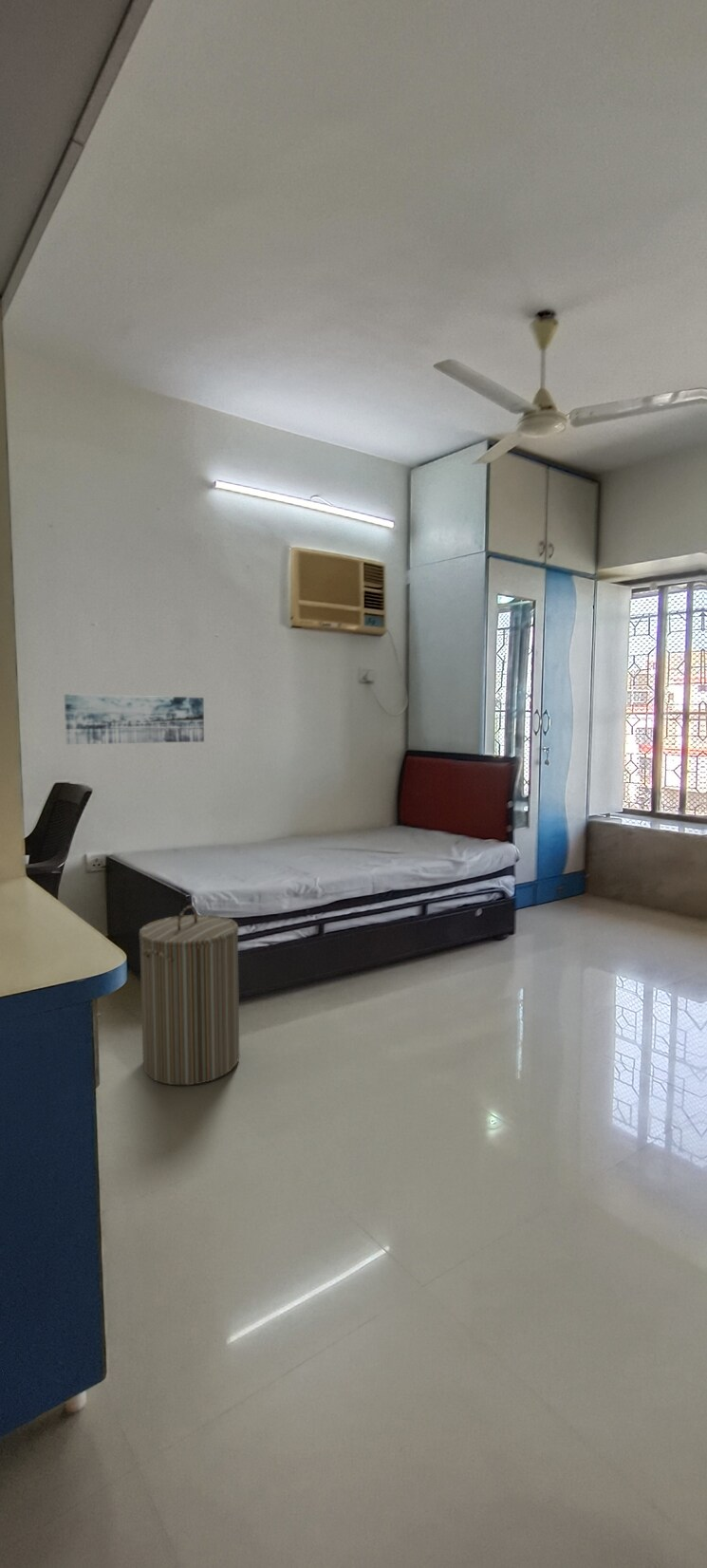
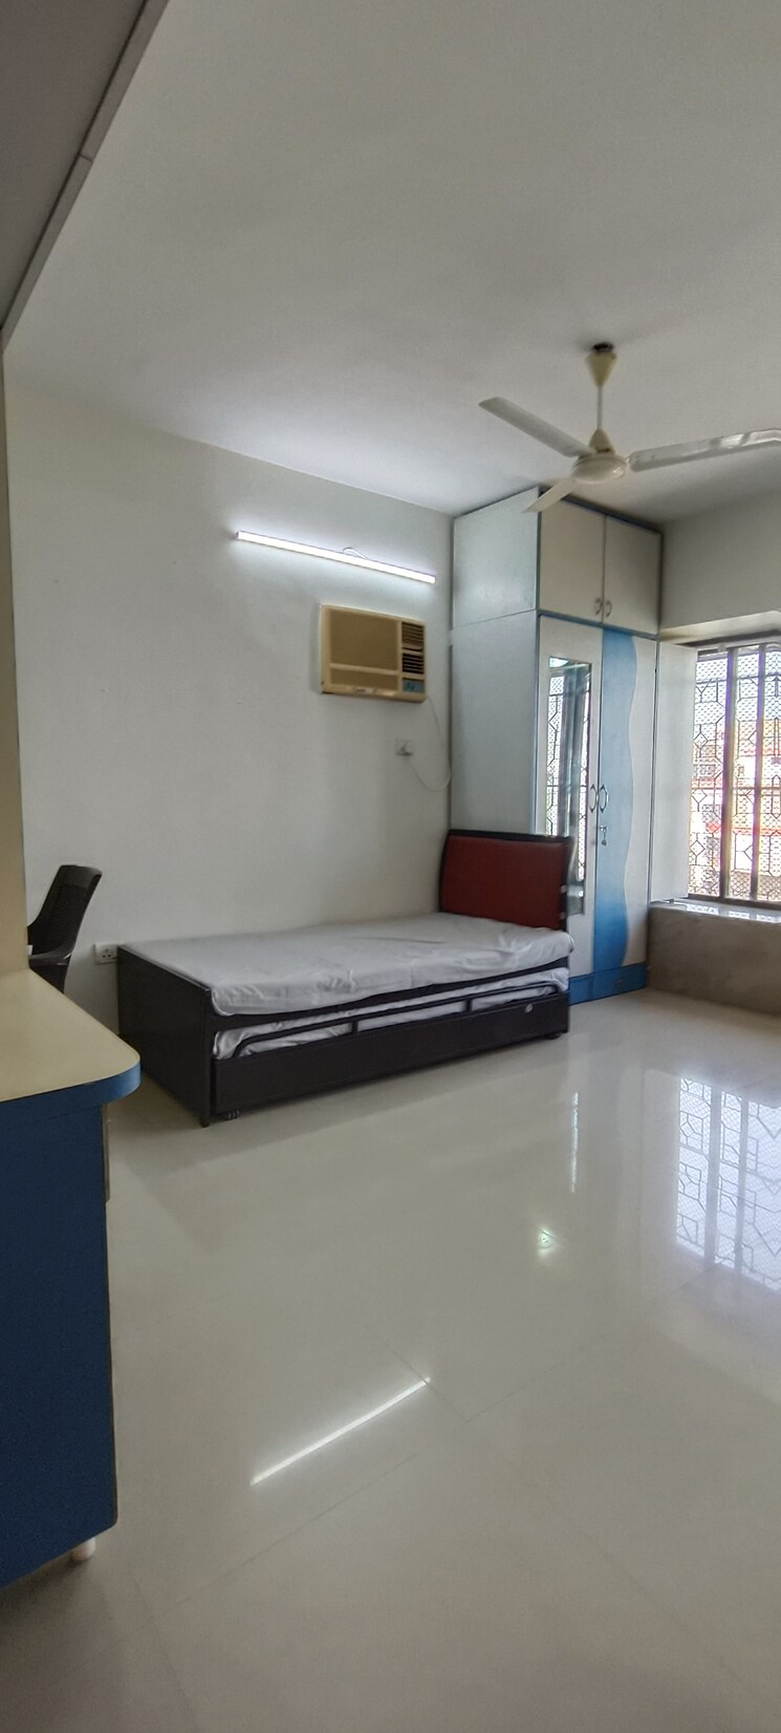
- laundry hamper [139,905,240,1086]
- wall art [64,693,205,745]
